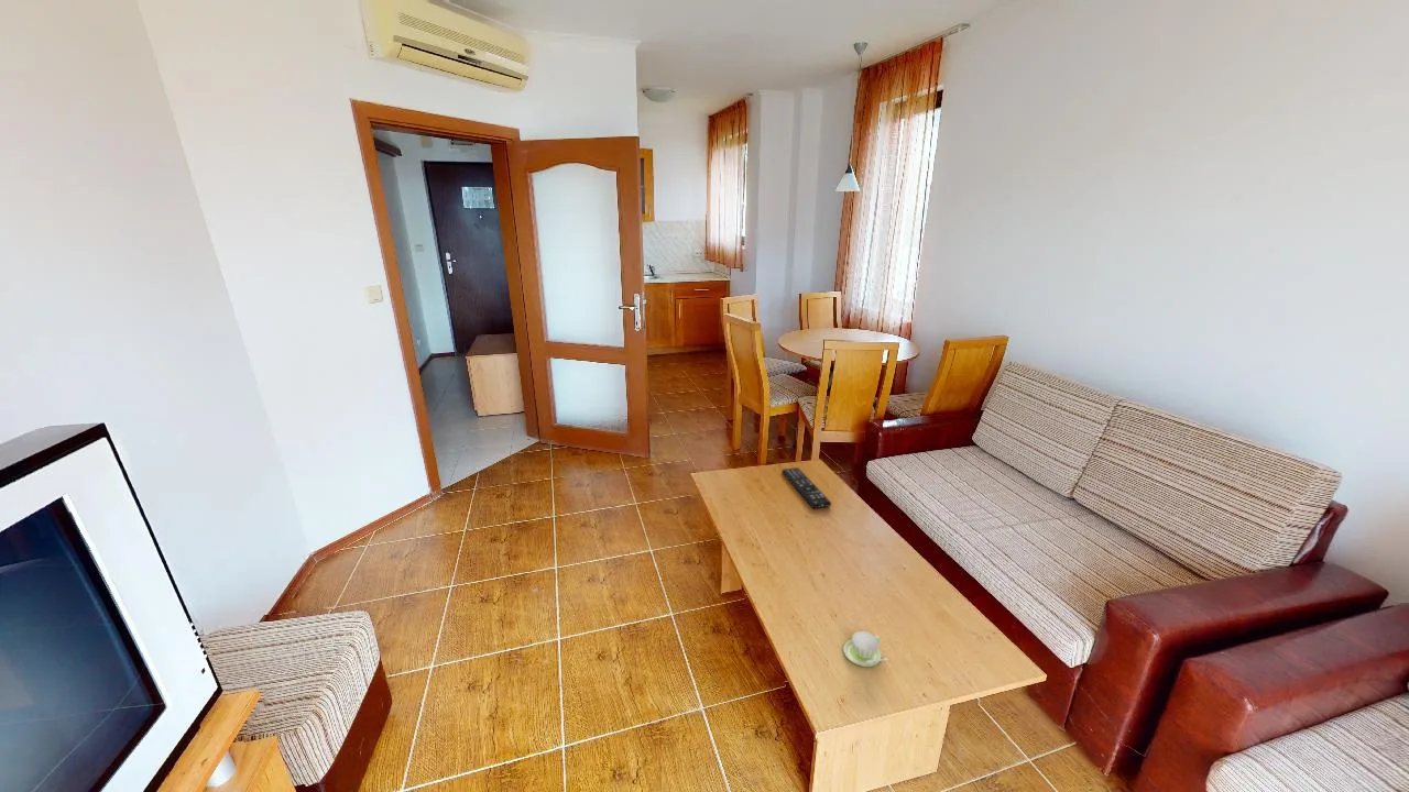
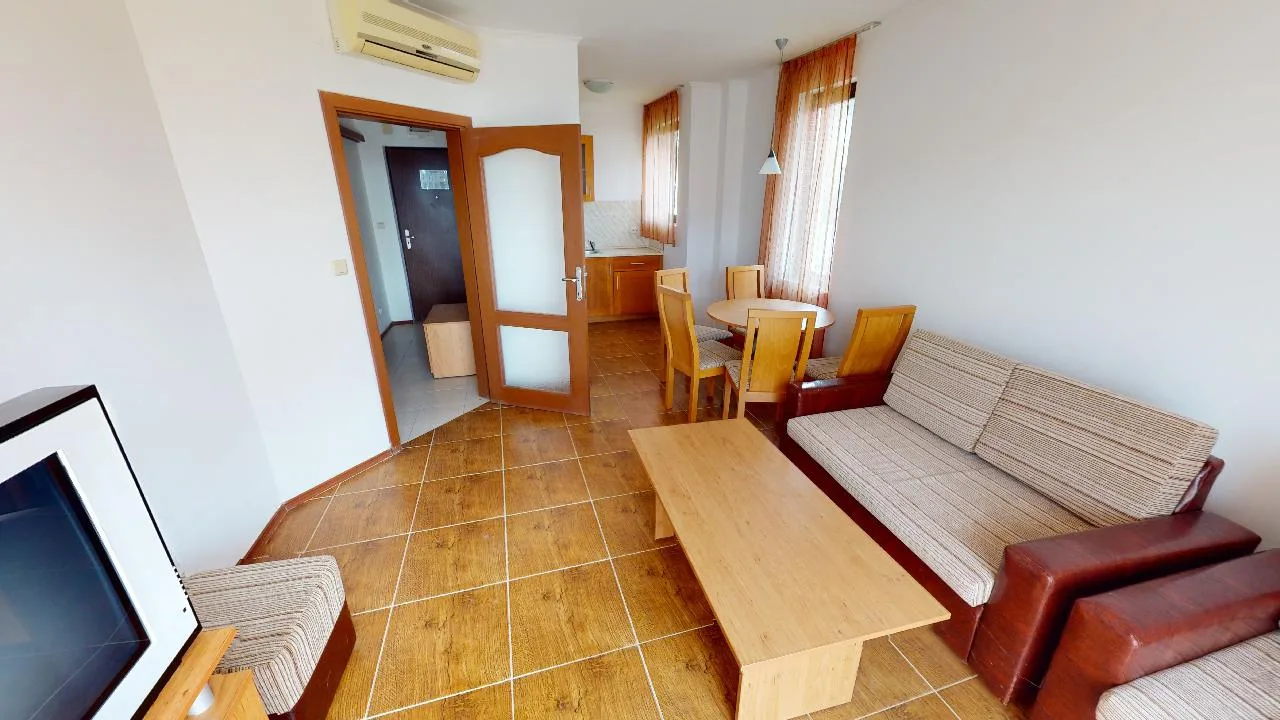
- cup [842,630,888,668]
- remote control [782,466,832,509]
